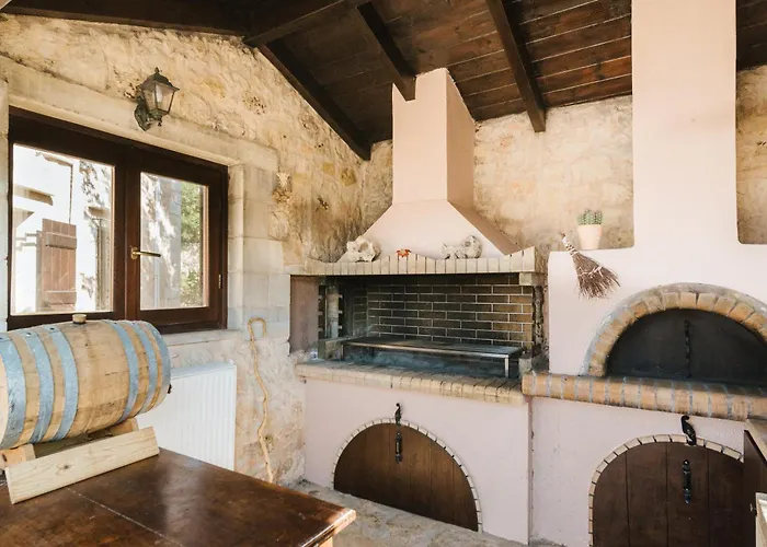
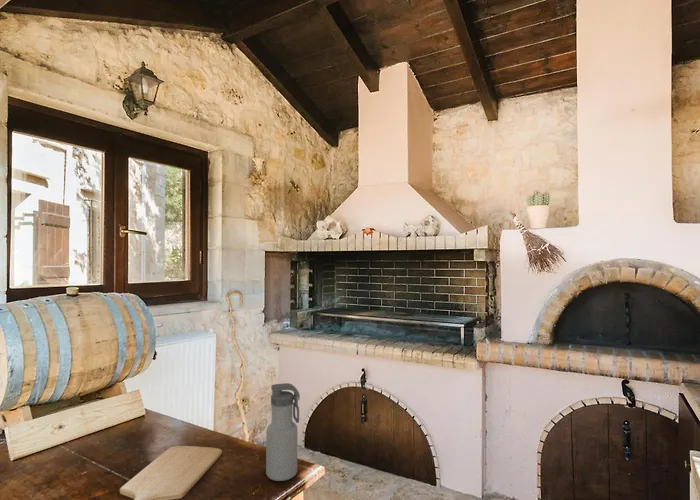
+ chopping board [119,445,223,500]
+ water bottle [265,382,301,482]
